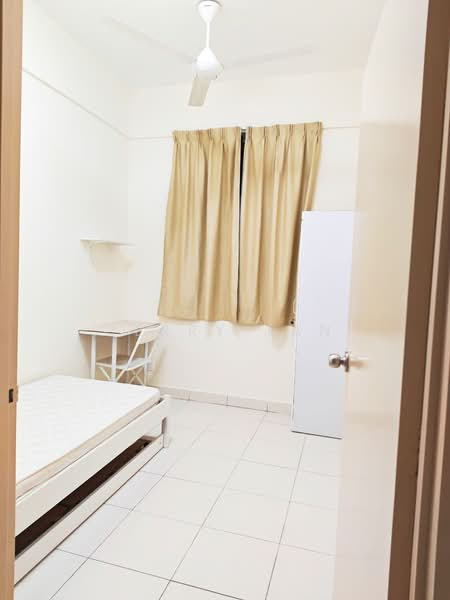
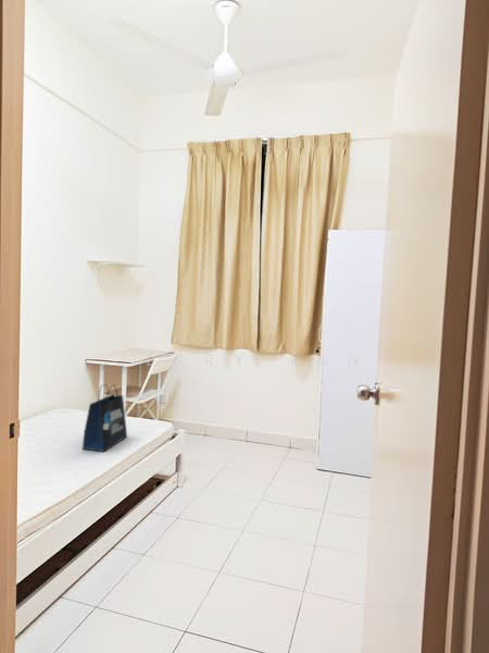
+ tote bag [82,383,128,453]
